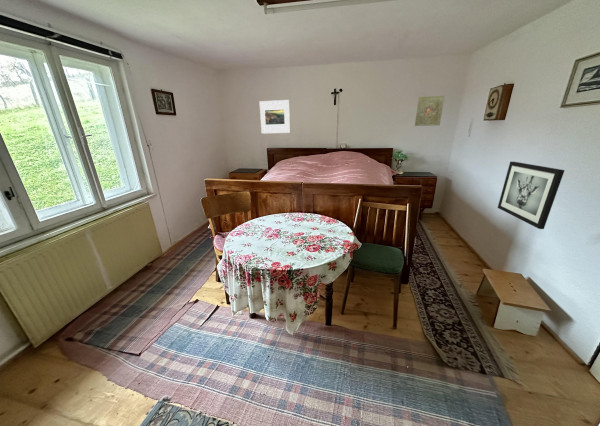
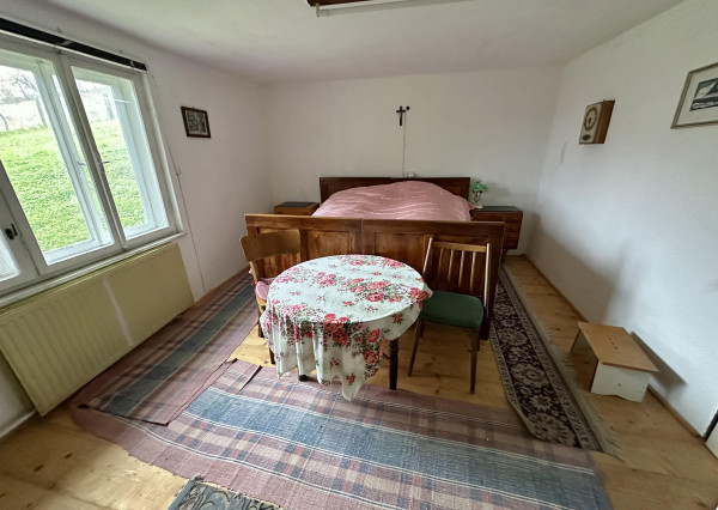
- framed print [259,99,291,134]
- wall art [497,161,566,230]
- religious icon [414,95,445,127]
